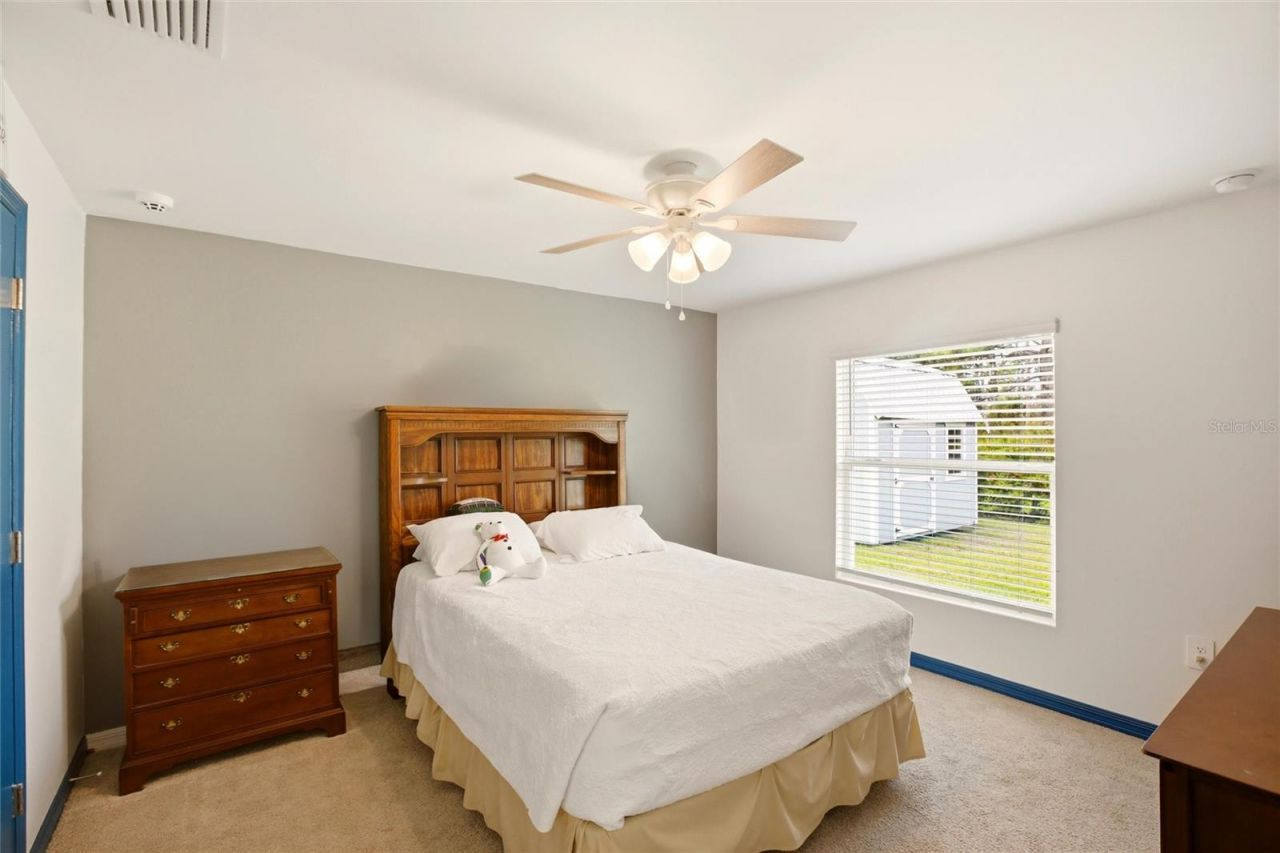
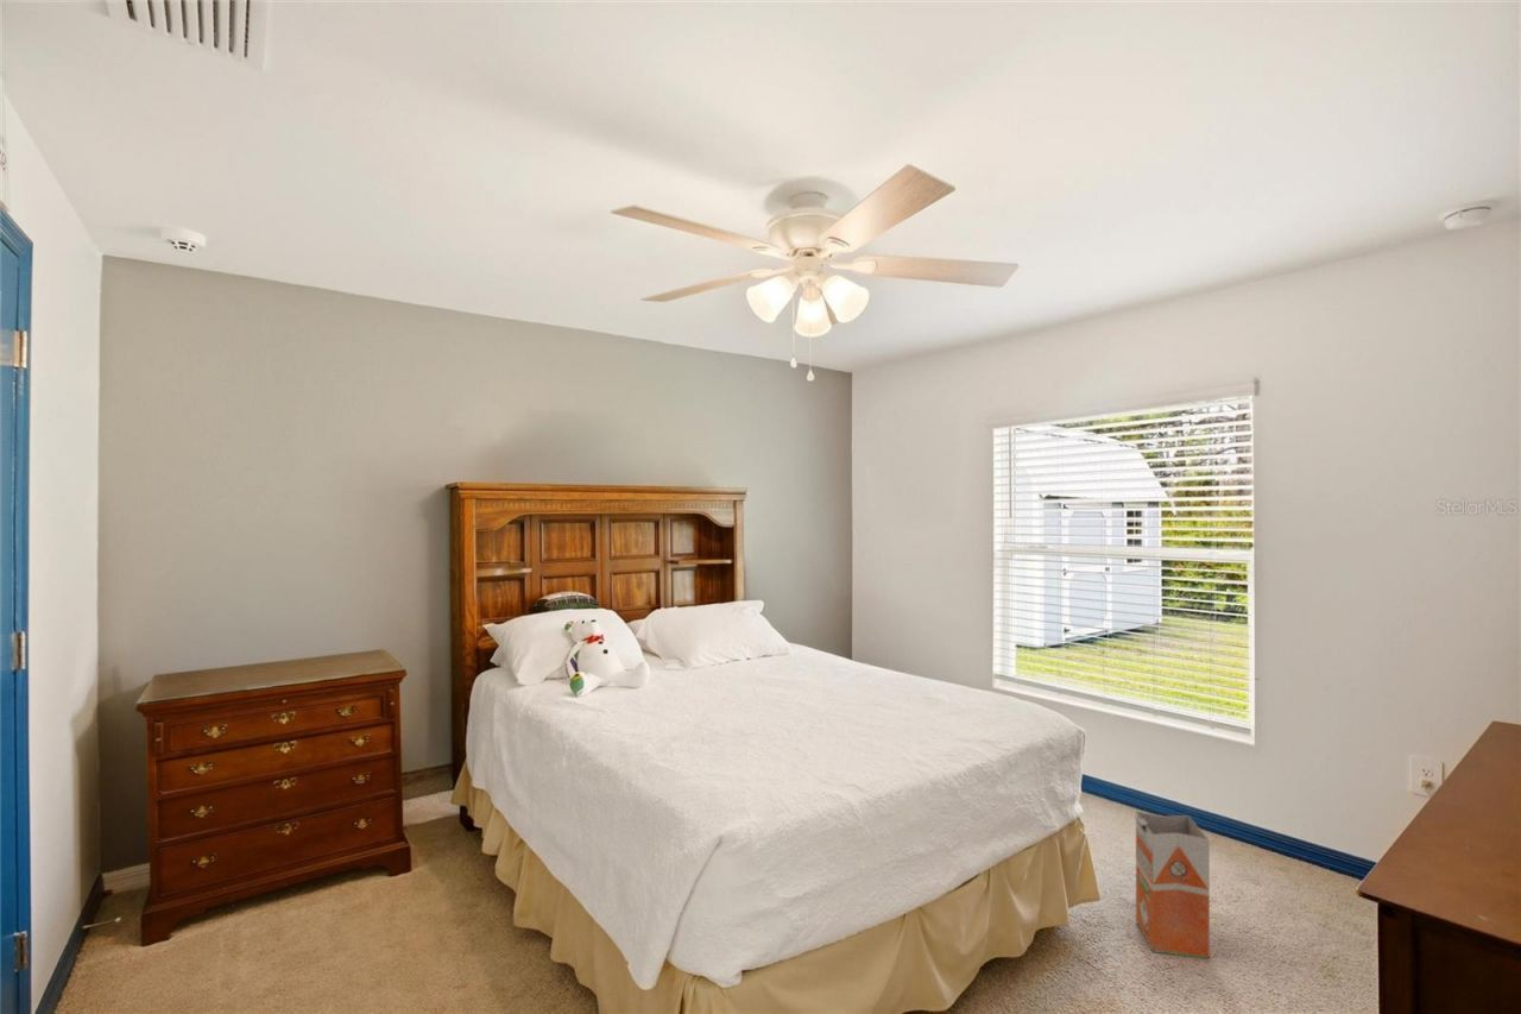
+ waste bin [1135,810,1211,961]
